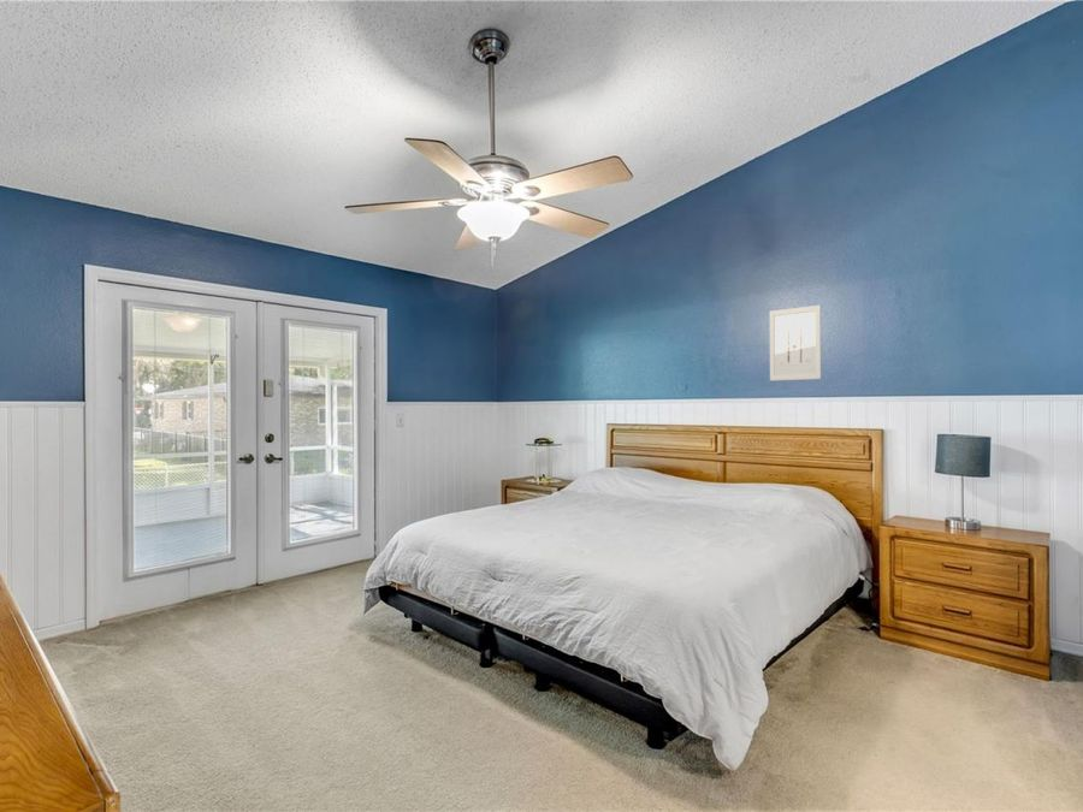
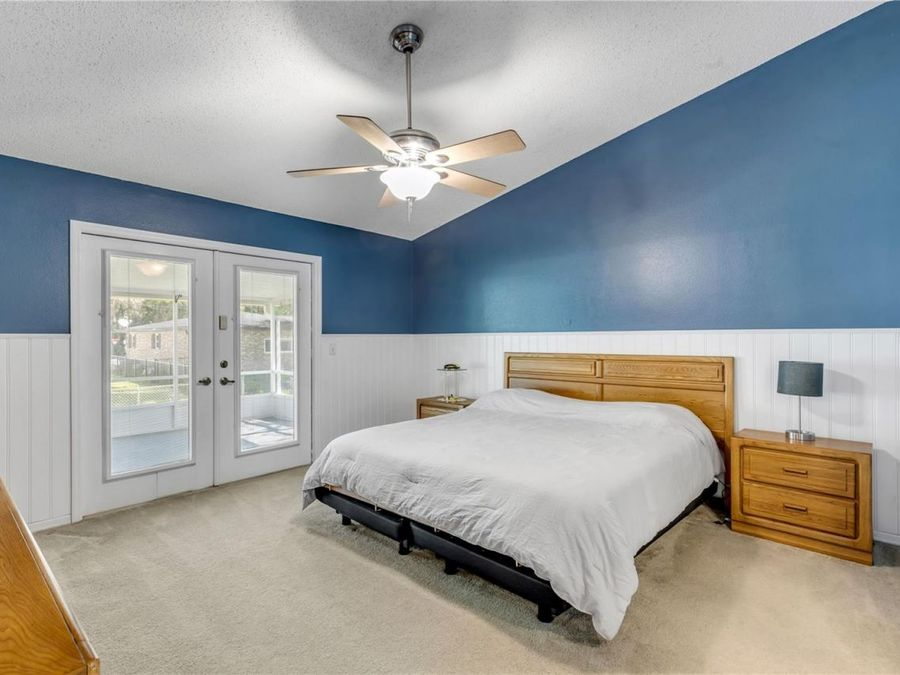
- wall art [769,304,822,381]
